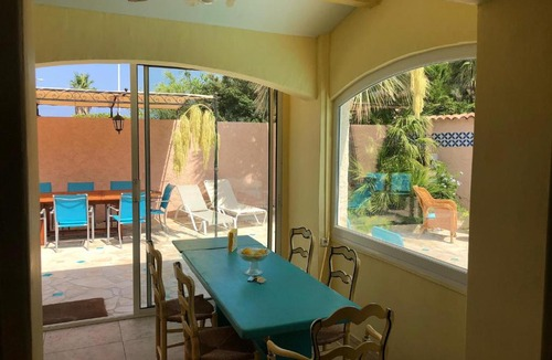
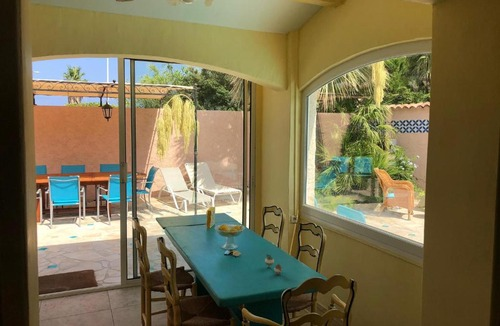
+ teapot [264,253,283,276]
